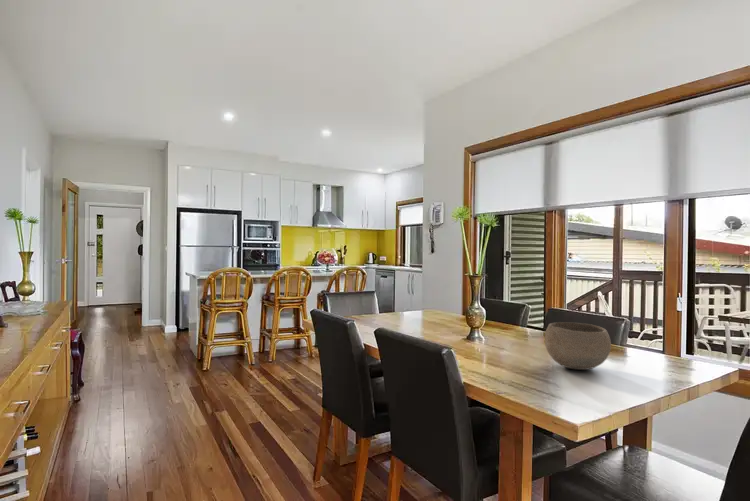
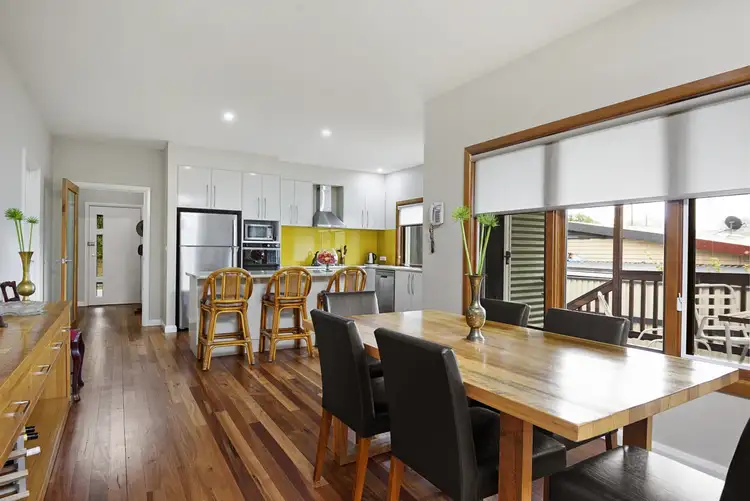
- bowl [544,321,612,371]
